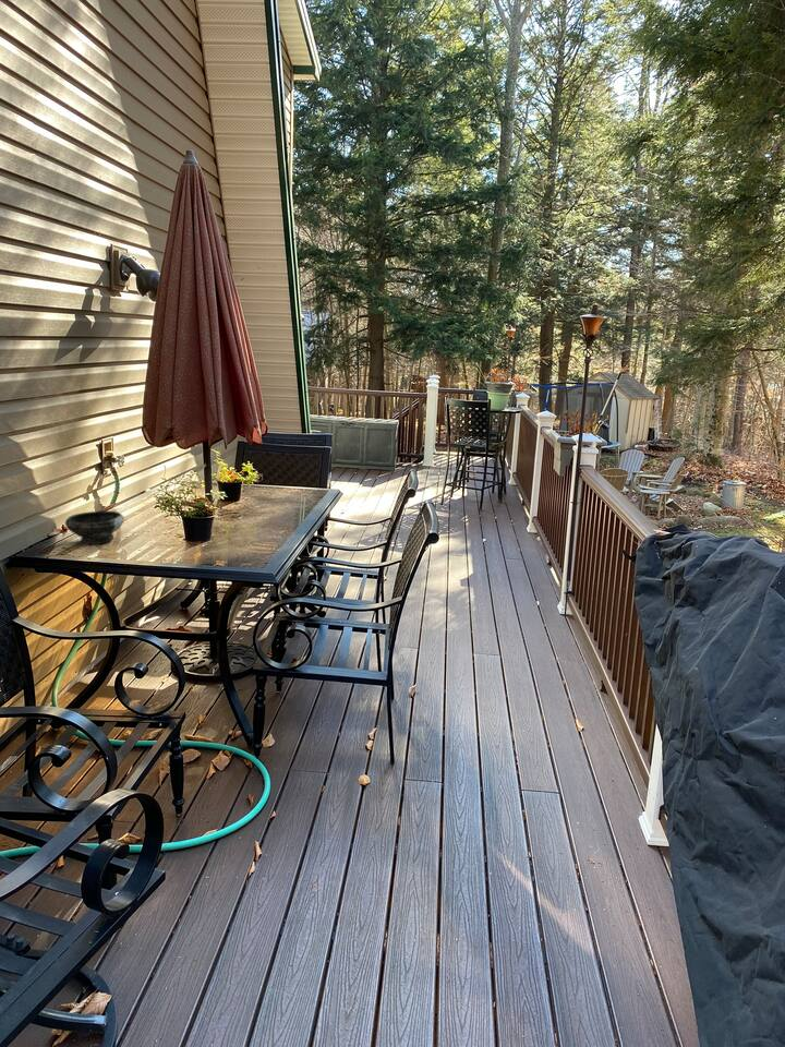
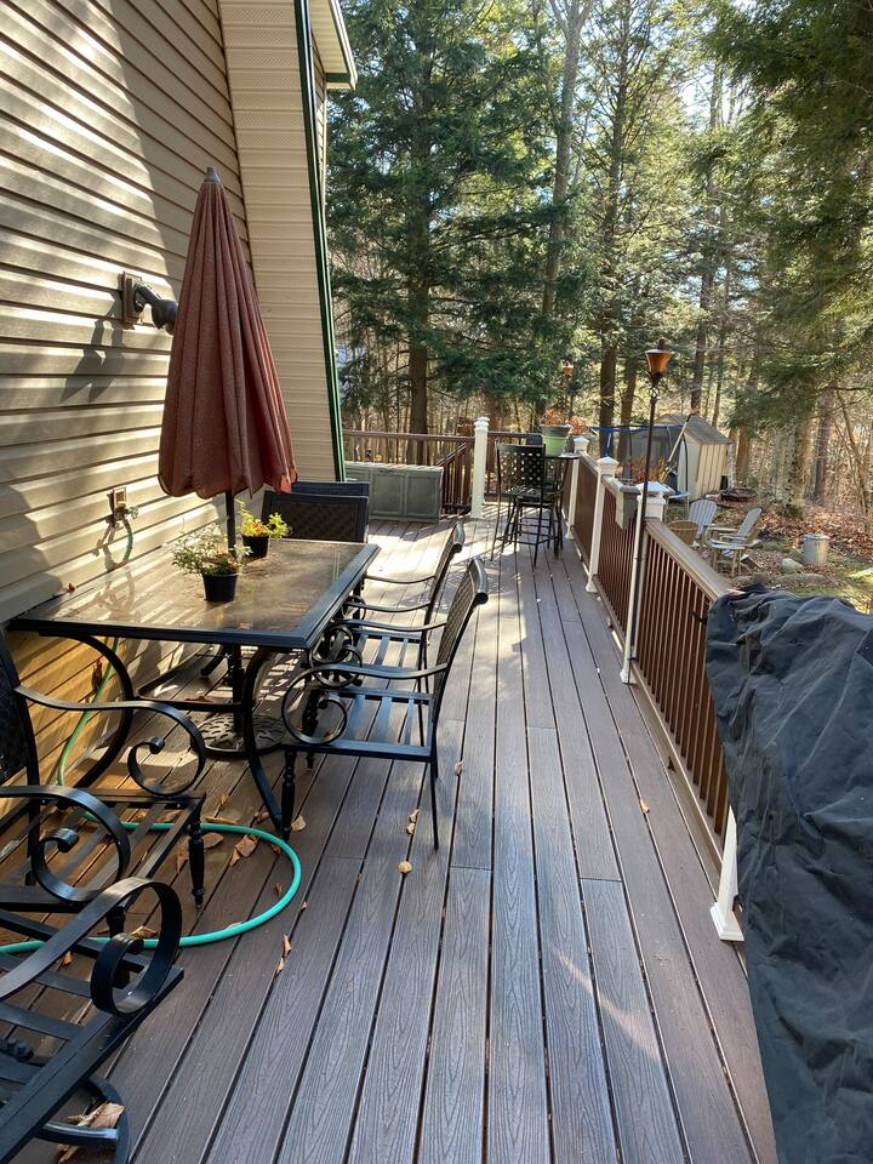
- bowl [64,509,125,545]
